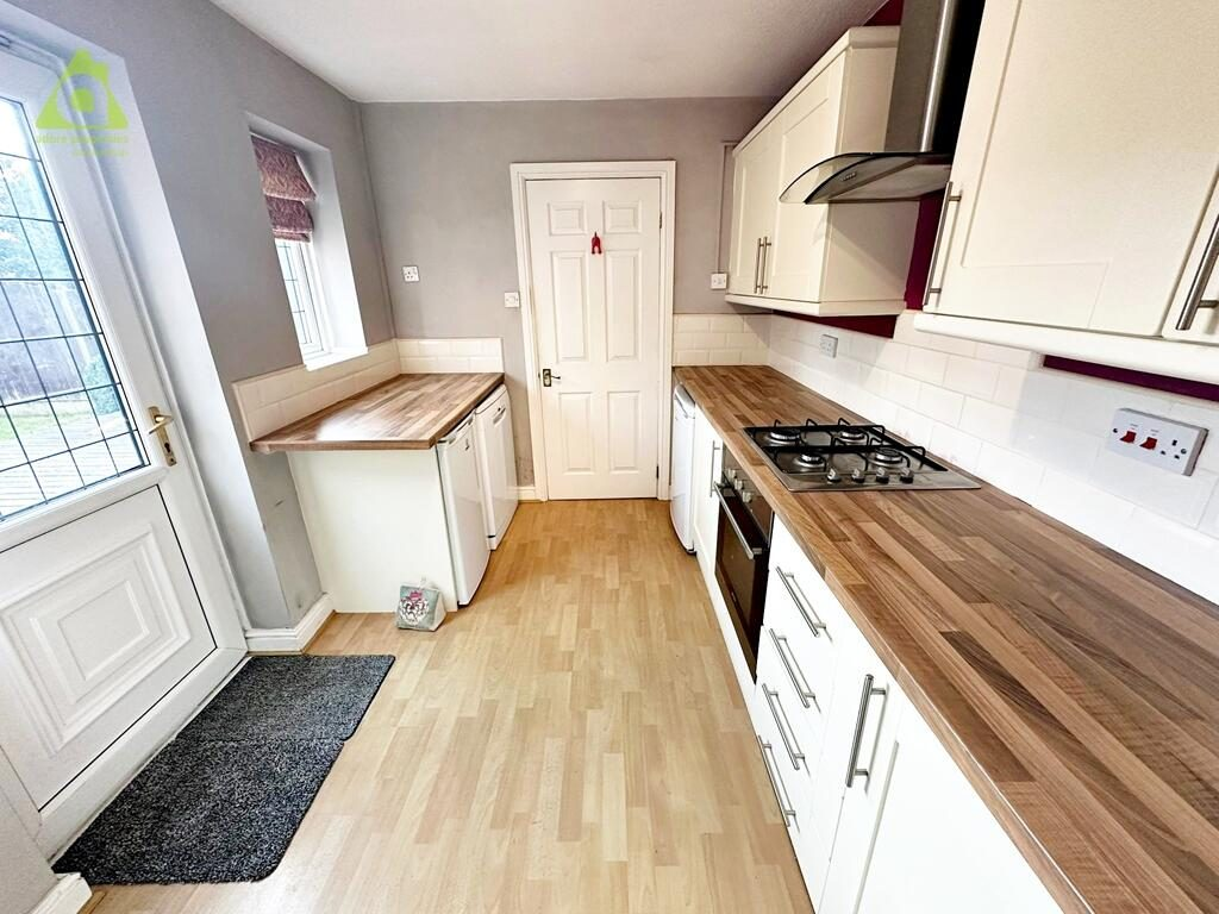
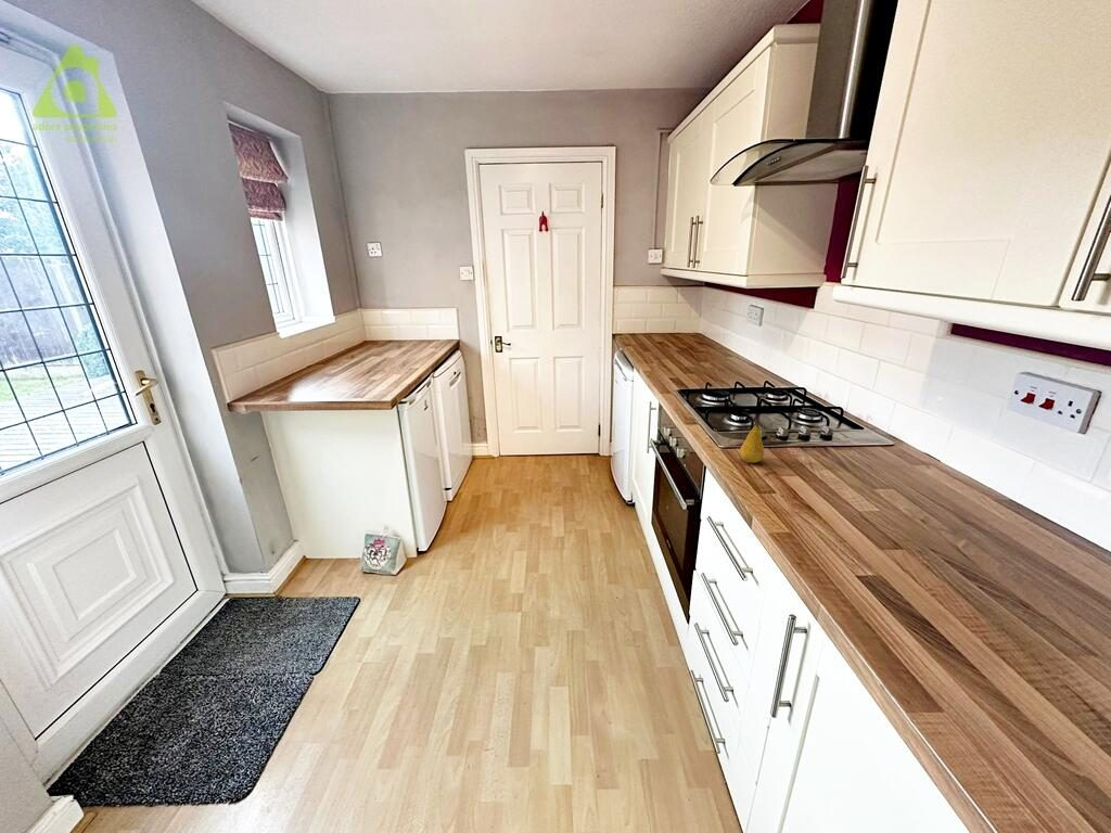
+ fruit [739,419,765,463]
